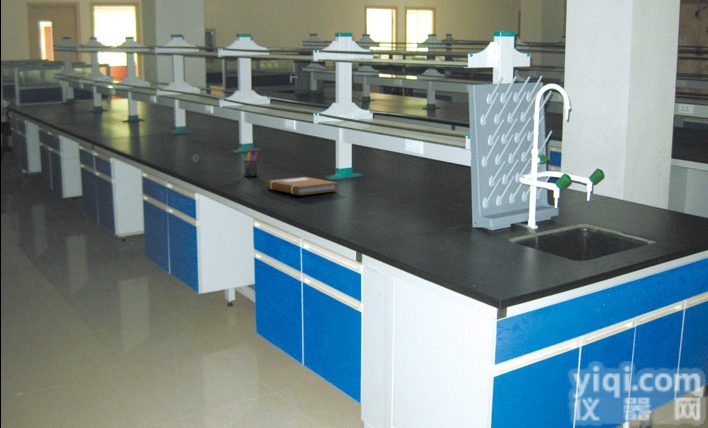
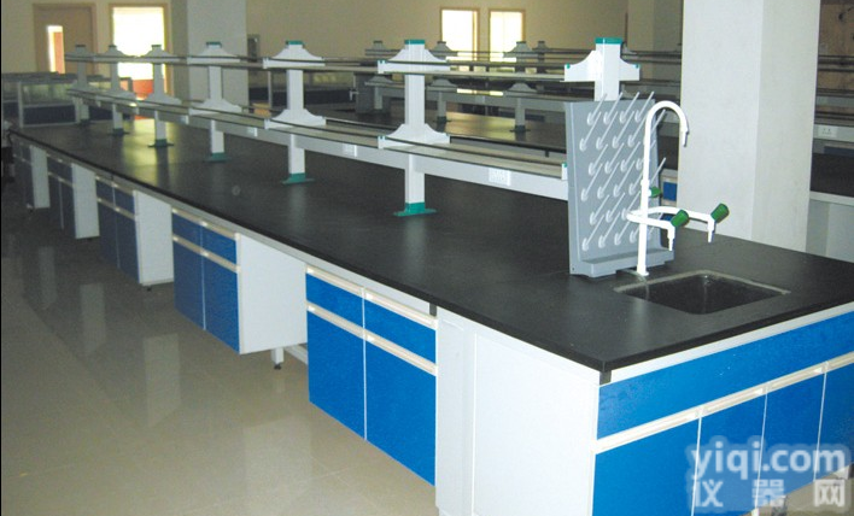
- pen holder [239,147,259,178]
- notebook [265,176,339,196]
